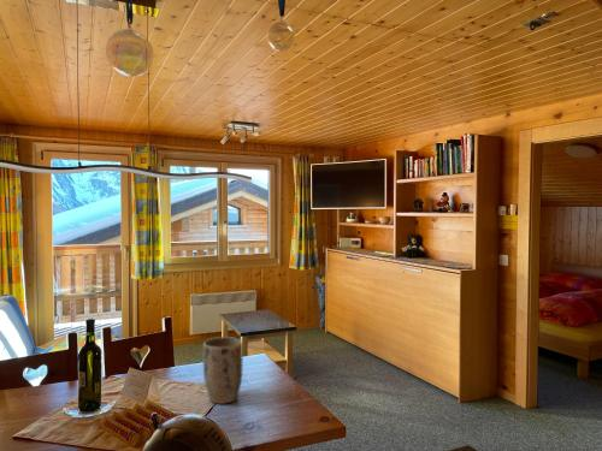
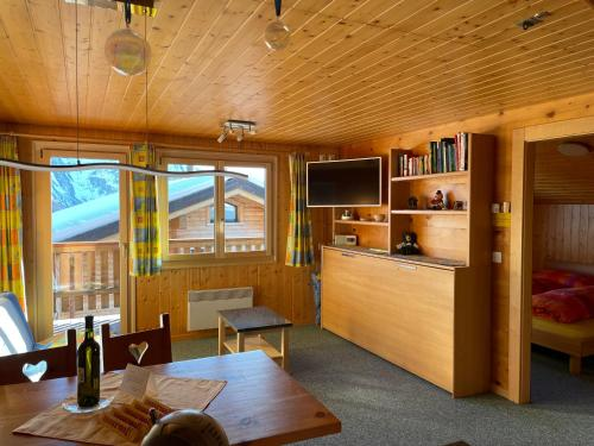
- plant pot [202,336,243,405]
